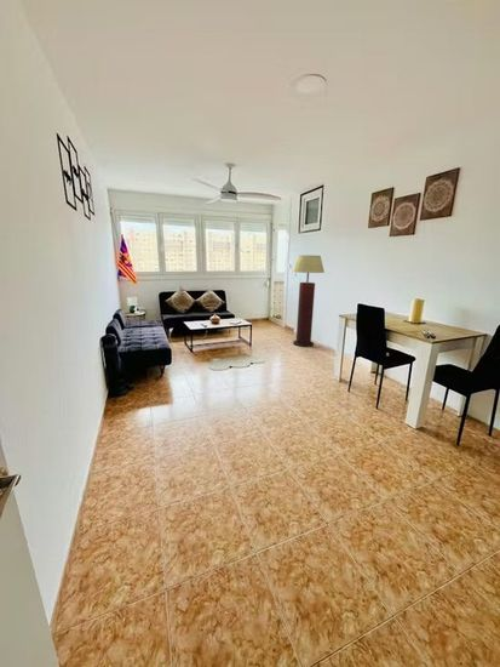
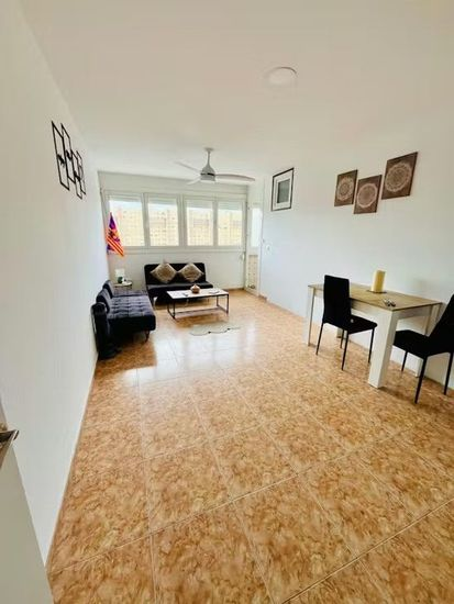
- floor lamp [292,253,326,348]
